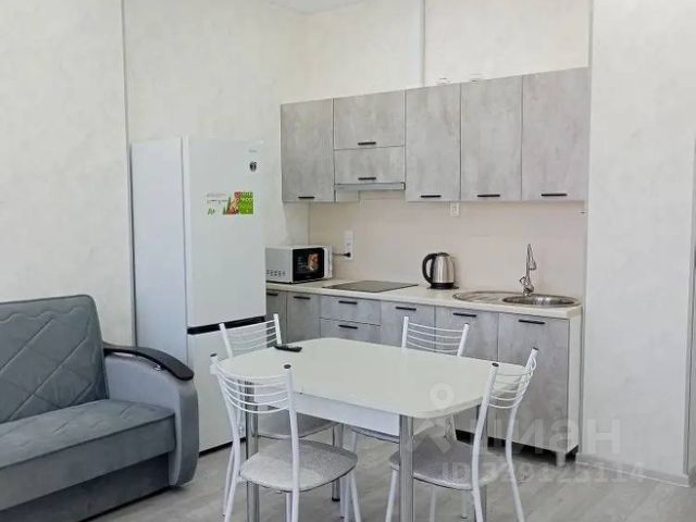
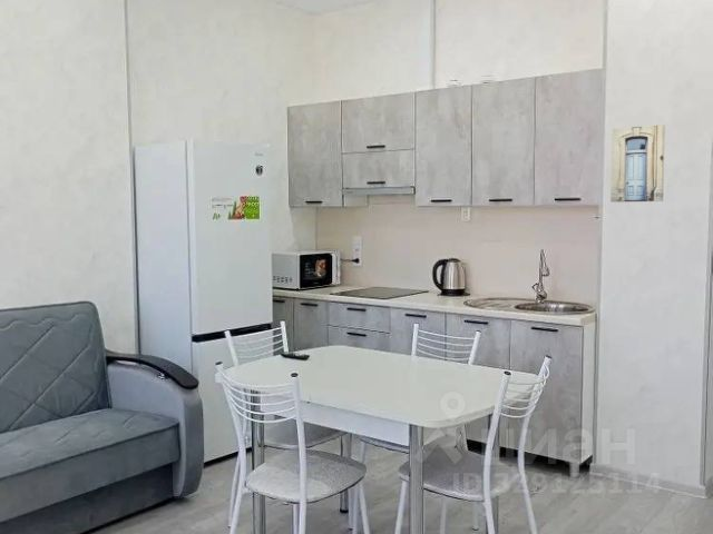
+ wall art [609,125,666,204]
